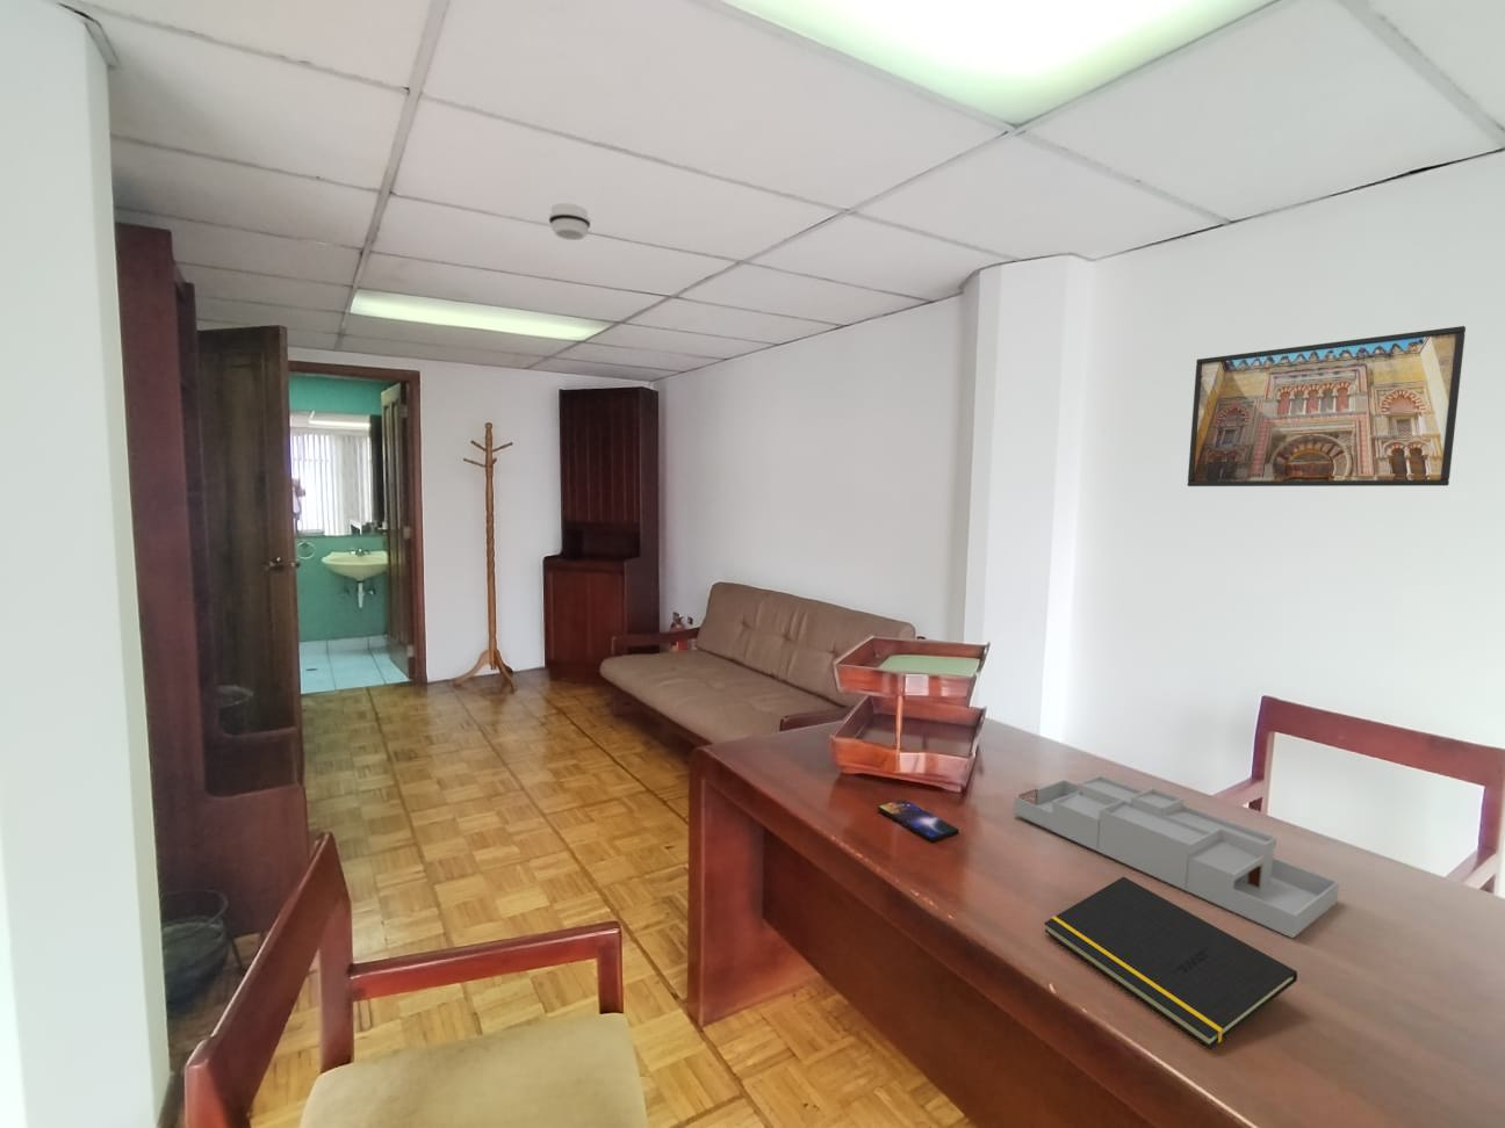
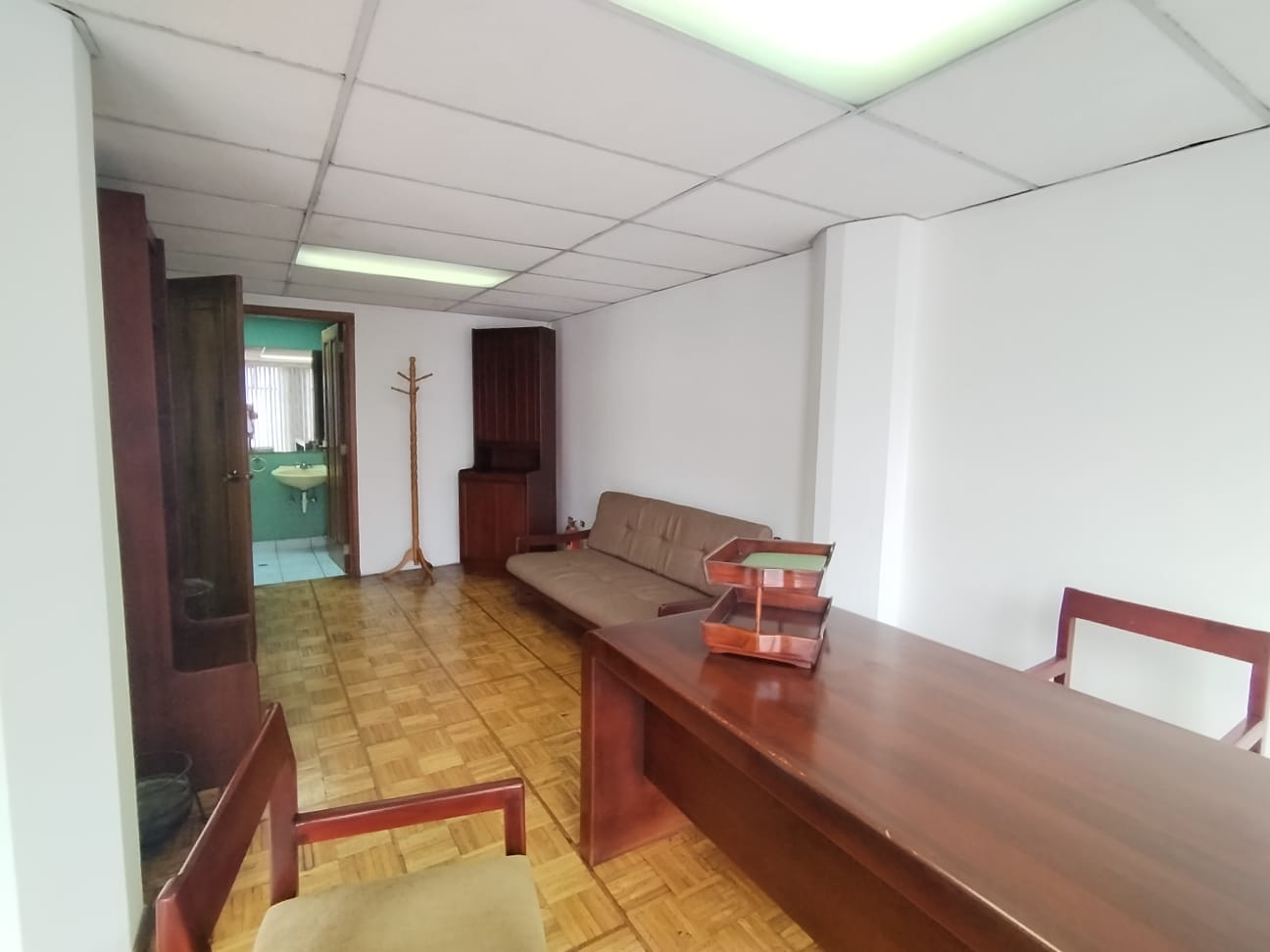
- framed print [1186,325,1467,487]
- notepad [1043,876,1299,1049]
- desk organizer [1013,775,1340,938]
- smartphone [877,799,960,842]
- smoke detector [549,201,591,242]
